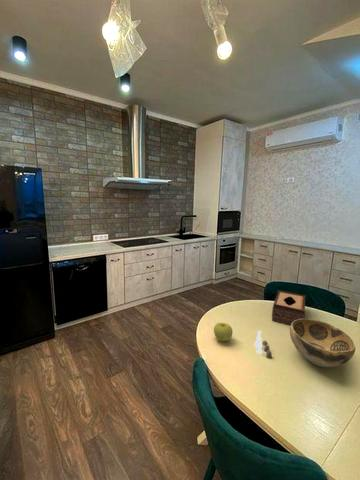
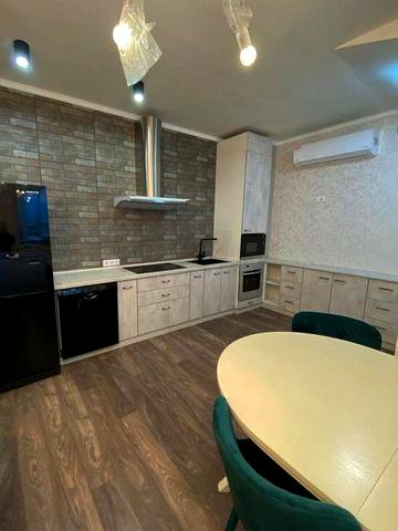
- tissue box [271,290,306,325]
- apple [213,322,234,343]
- salt and pepper shaker set [254,329,273,359]
- decorative bowl [289,318,356,368]
